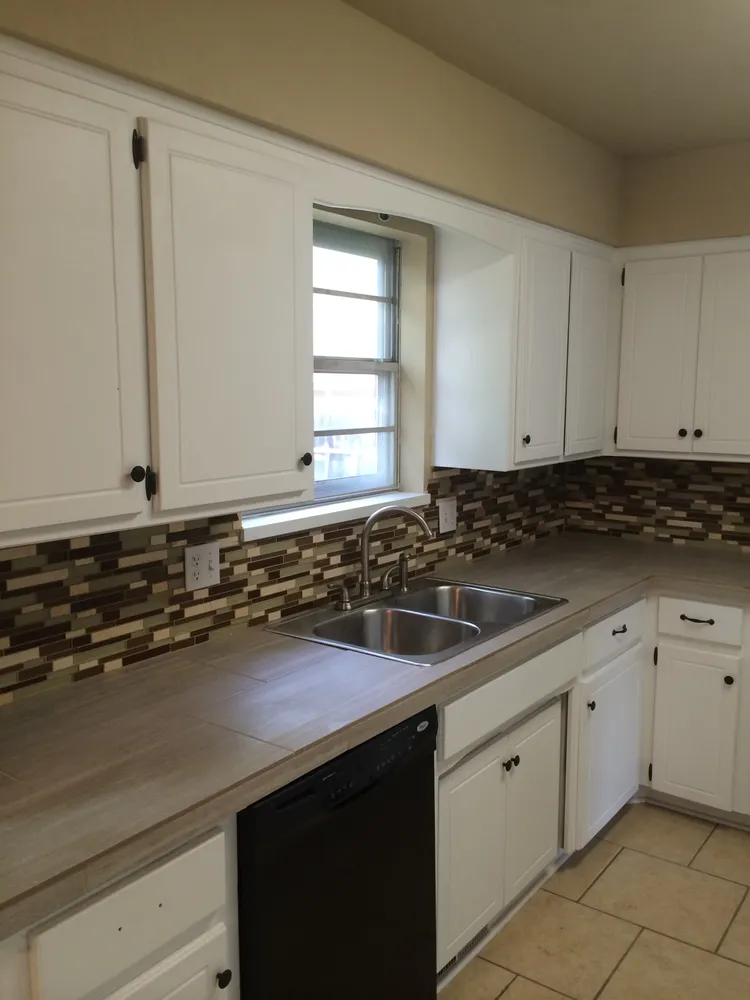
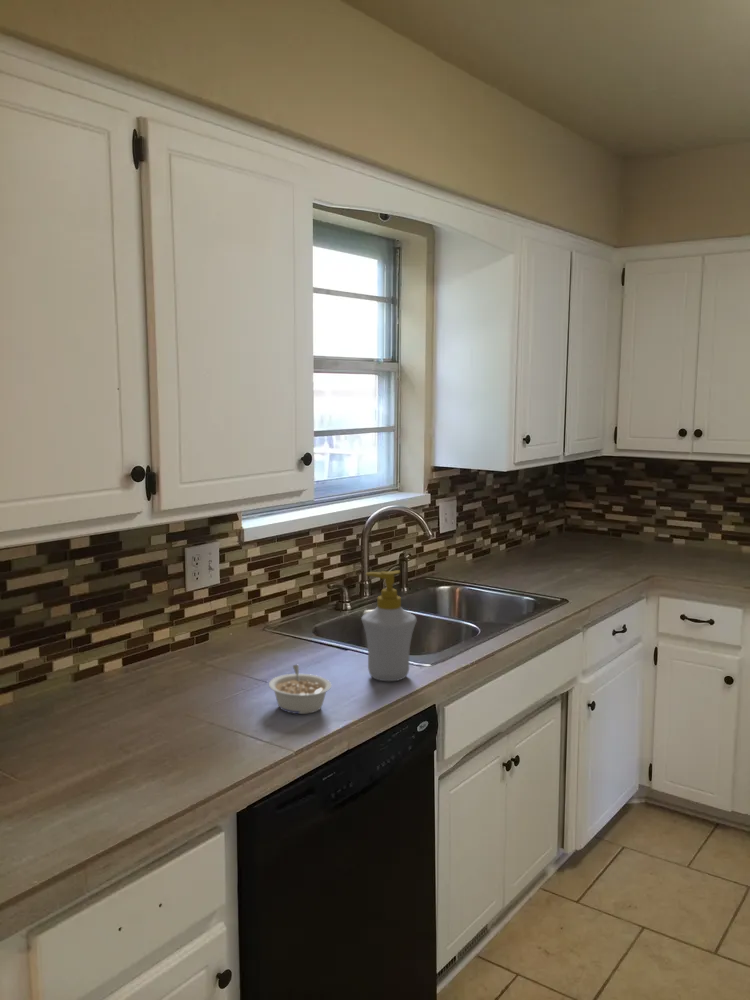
+ soap bottle [360,569,418,682]
+ legume [268,664,333,715]
